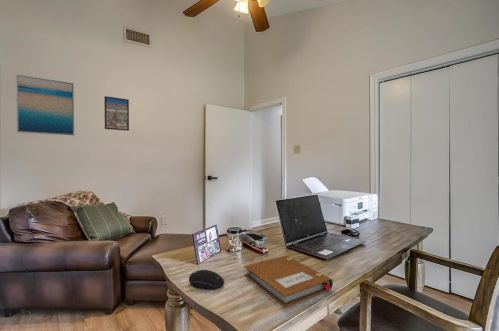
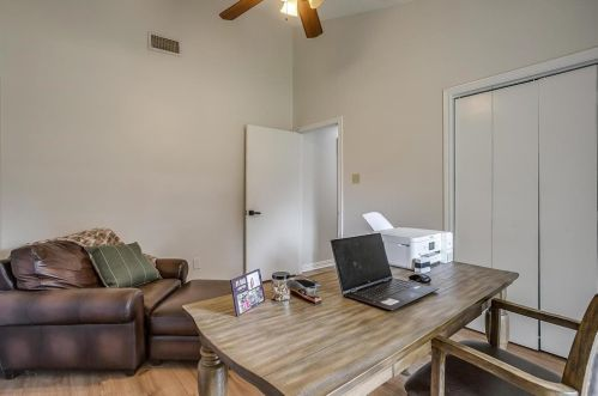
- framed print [103,95,130,132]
- notebook [244,255,334,308]
- wall art [15,73,75,136]
- computer mouse [188,269,225,291]
